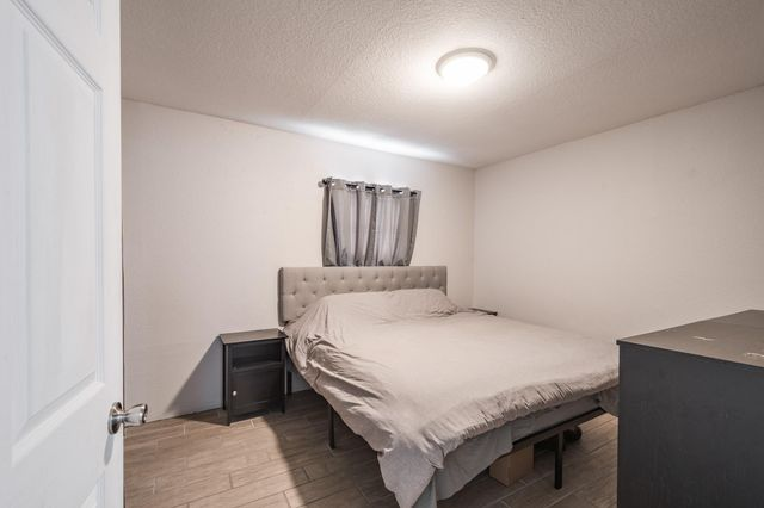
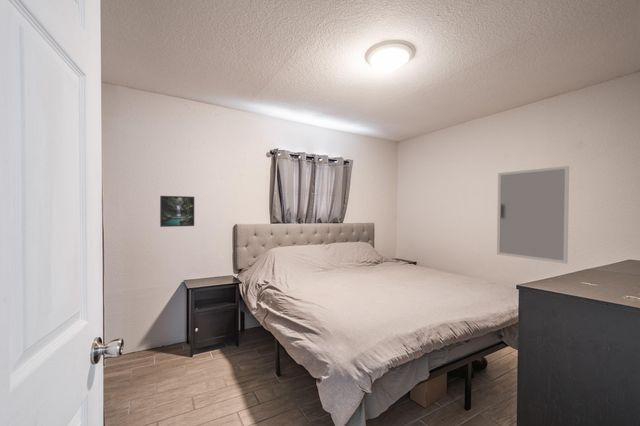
+ home mirror [496,165,570,265]
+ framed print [159,195,195,228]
